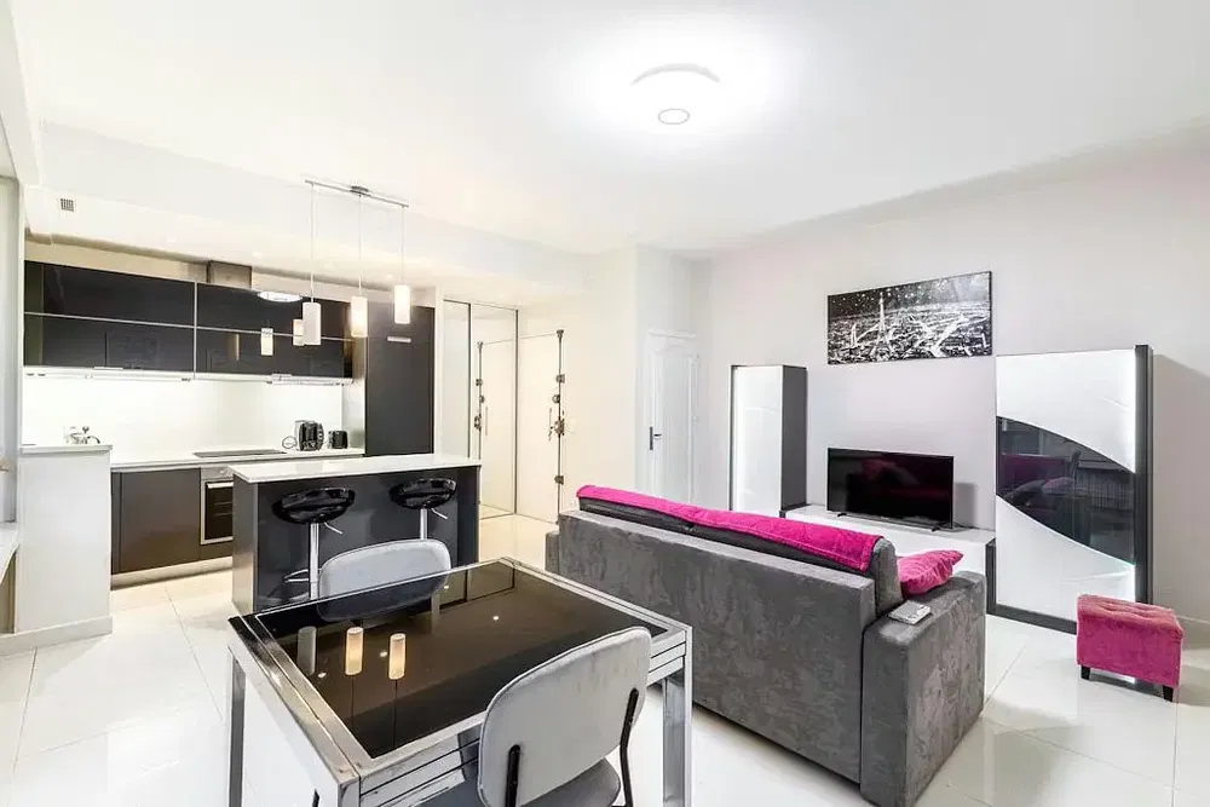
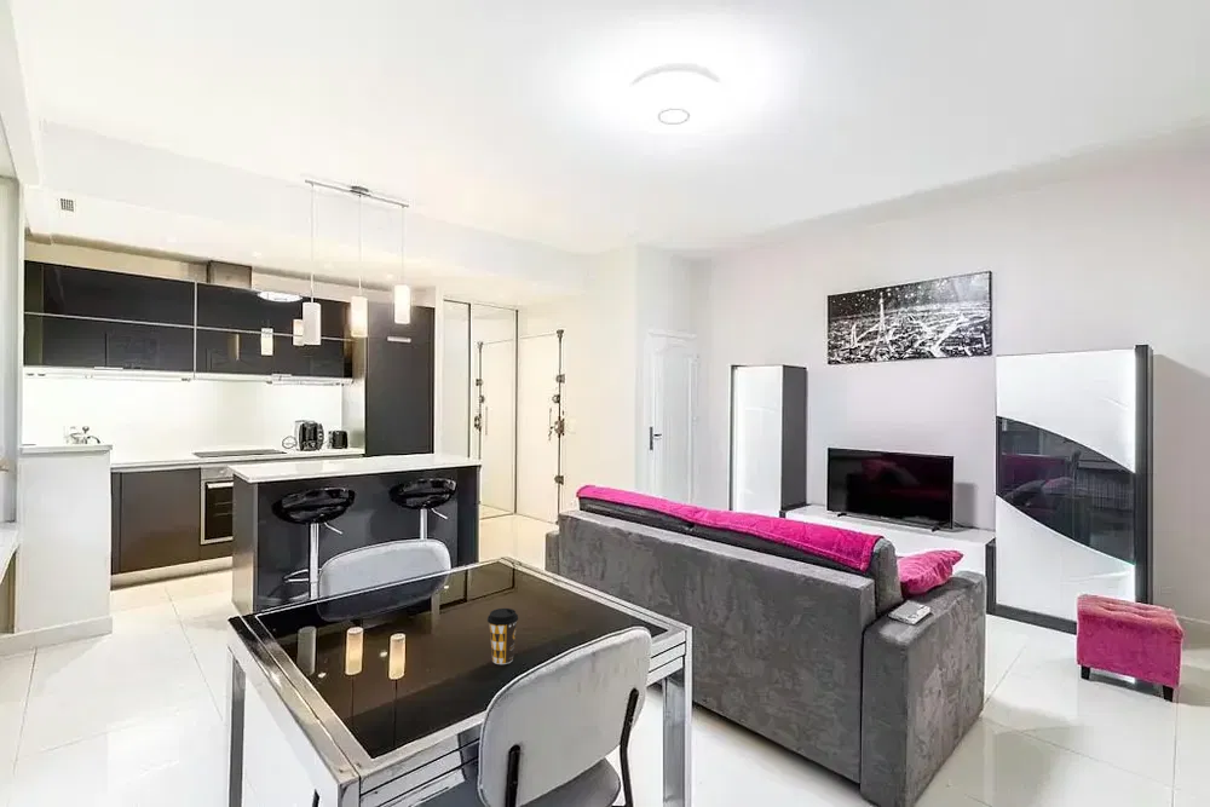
+ coffee cup [486,607,519,665]
